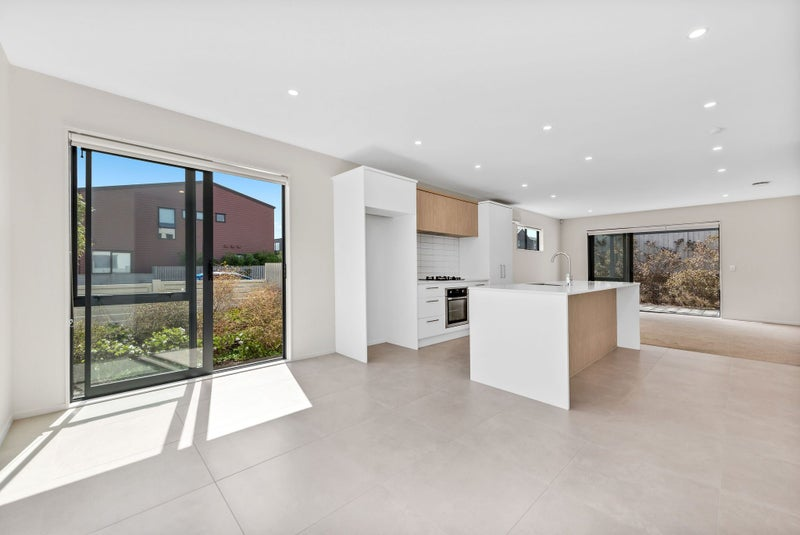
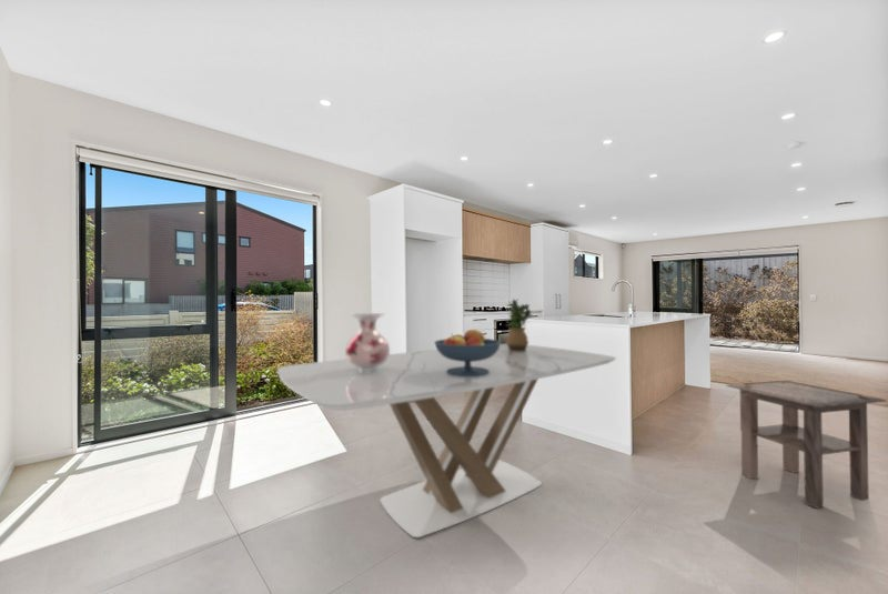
+ vase [345,312,391,371]
+ potted plant [505,299,534,352]
+ side table [725,380,888,510]
+ fruit bowl [433,328,502,376]
+ dining table [276,343,617,538]
